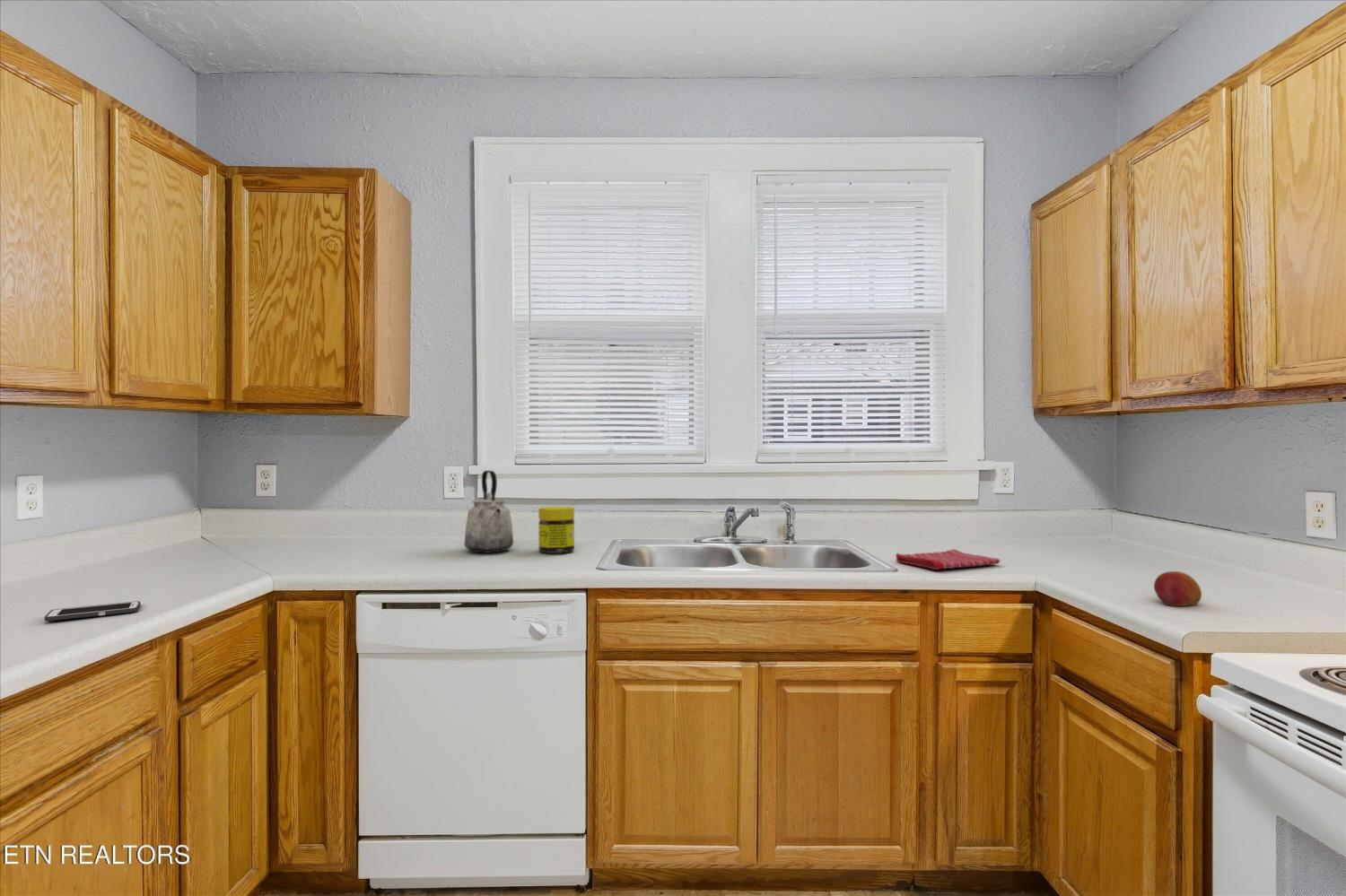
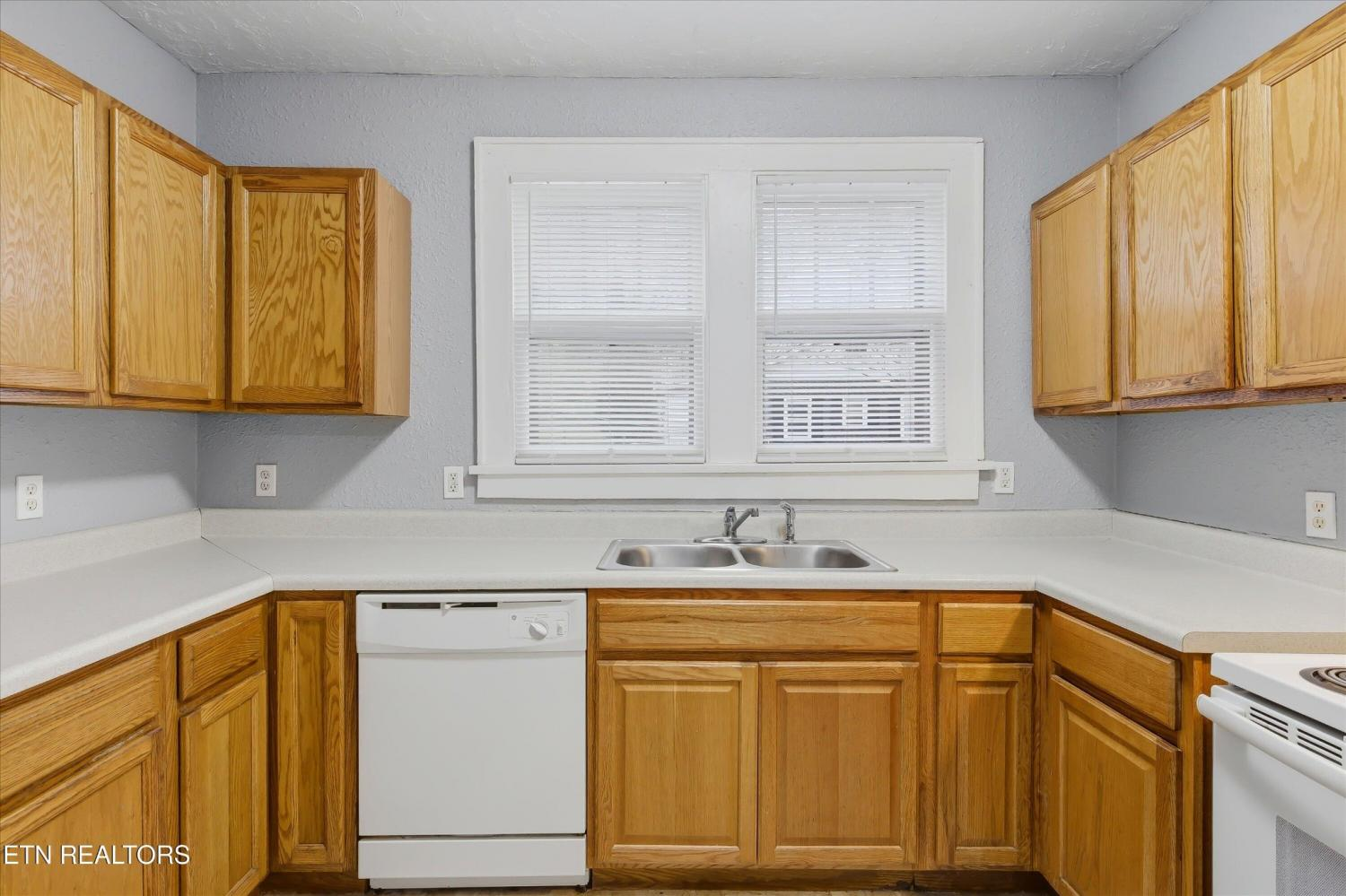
- fruit [1153,570,1202,607]
- jar [538,506,575,554]
- kettle [463,470,514,553]
- dish towel [895,548,1001,570]
- cell phone [44,600,142,622]
